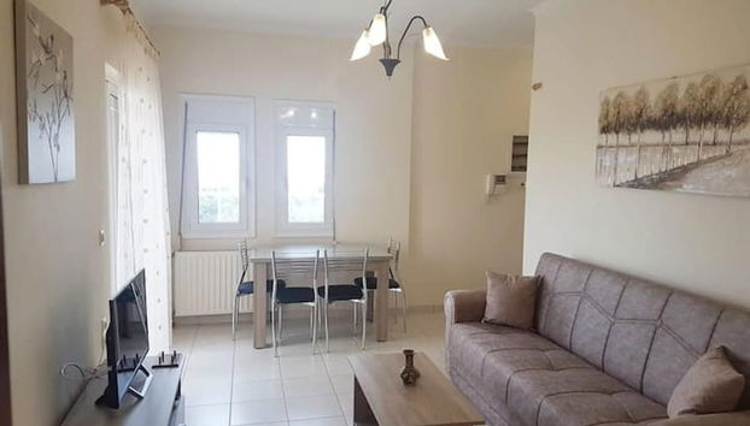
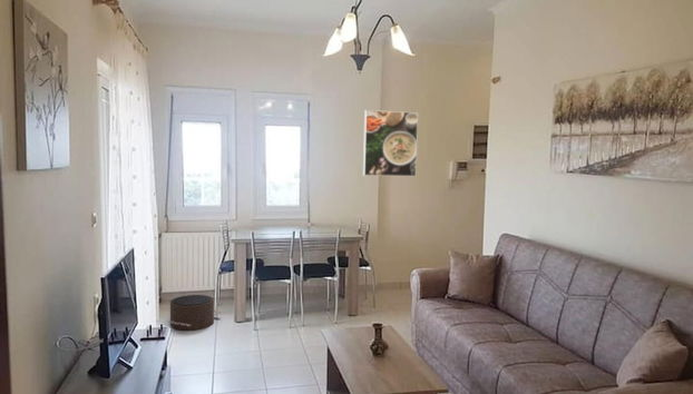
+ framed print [362,109,419,177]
+ pouf [168,294,223,332]
